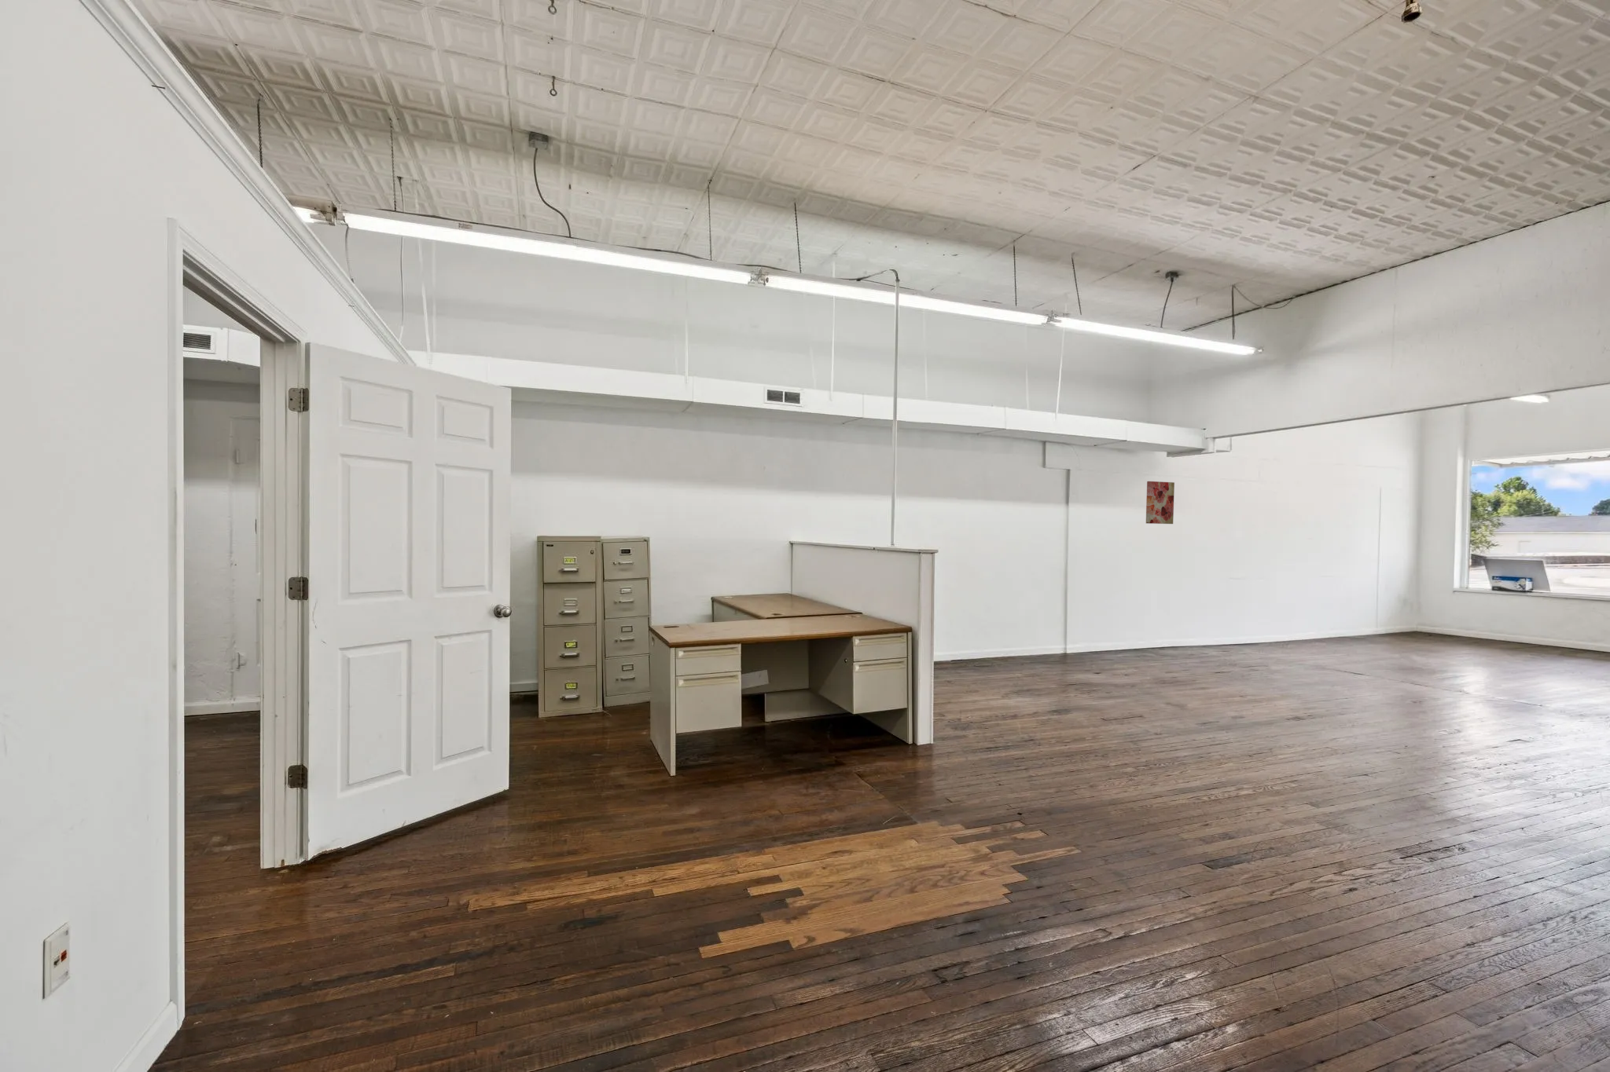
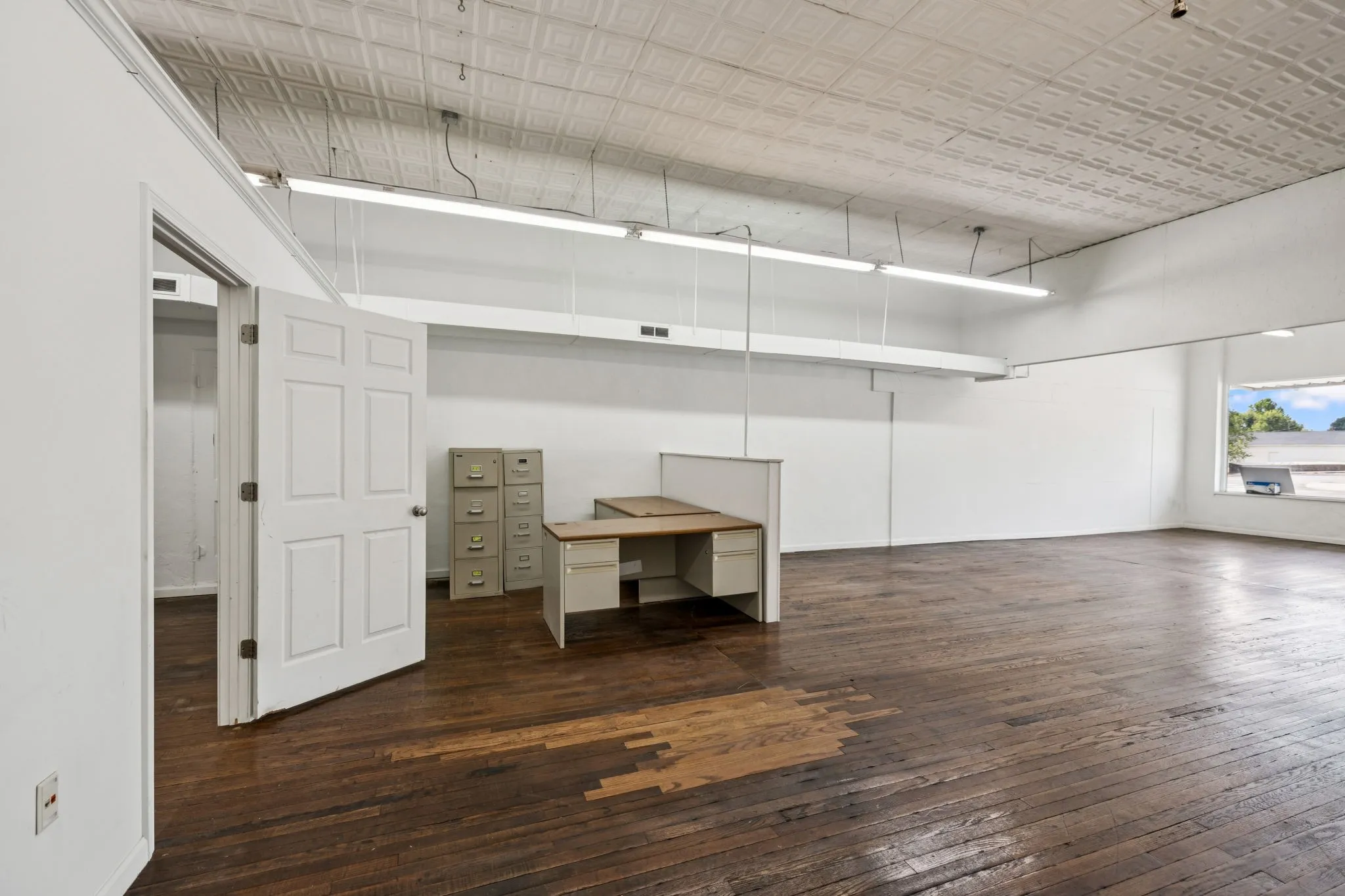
- wall art [1146,481,1175,524]
